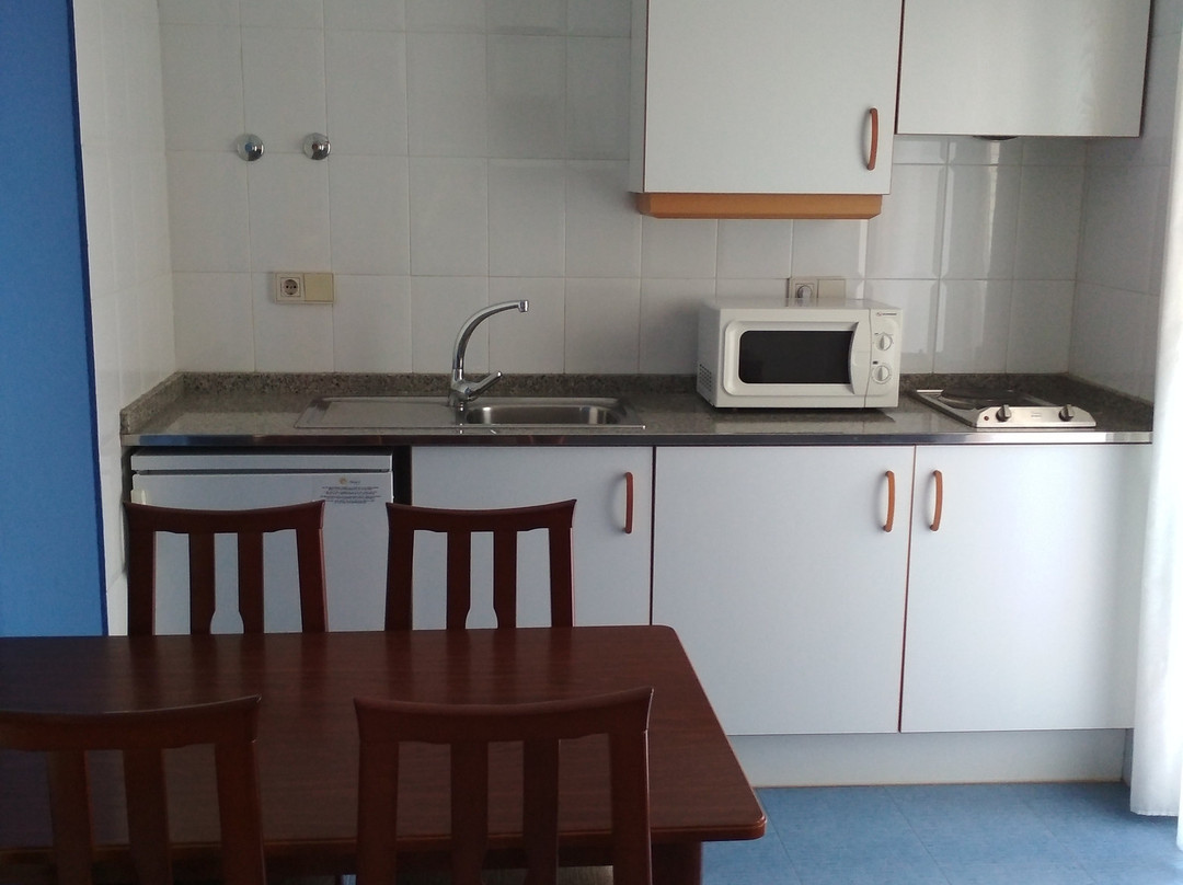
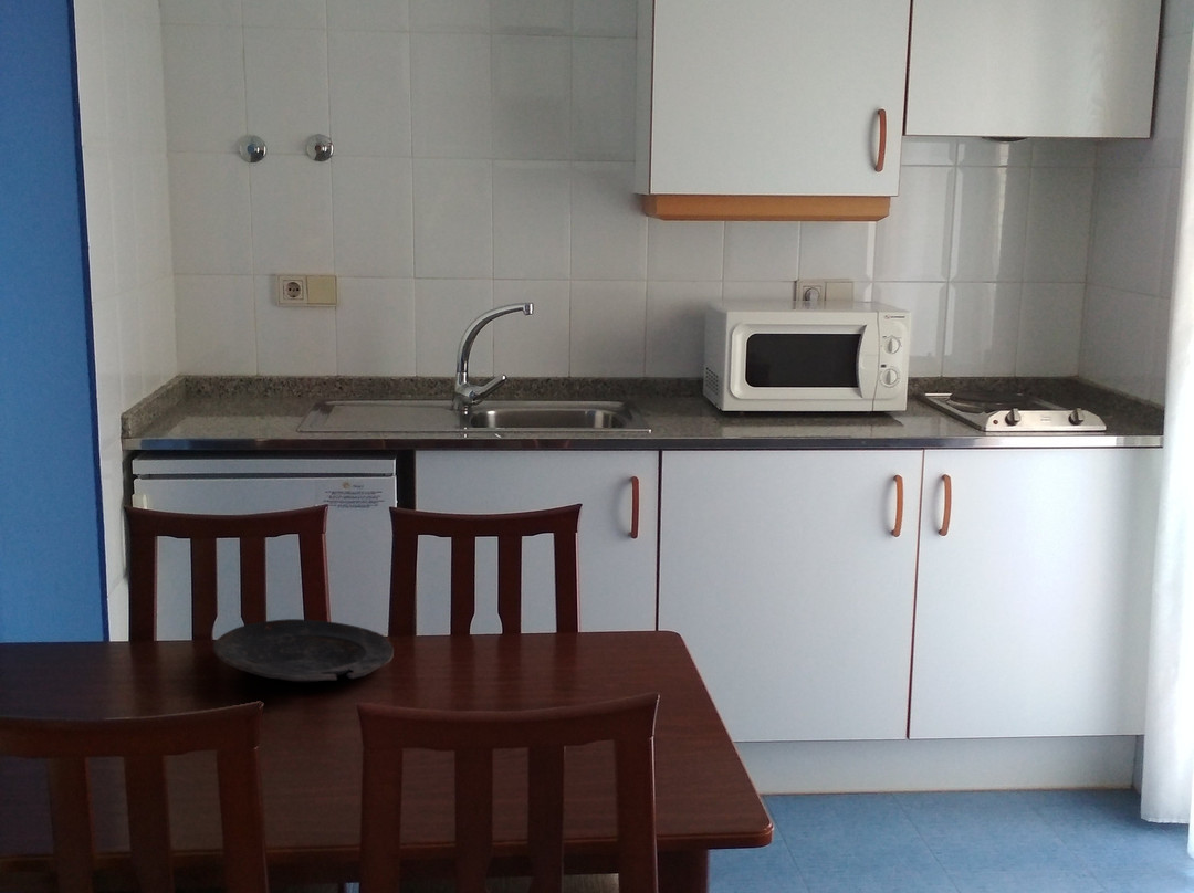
+ bowl [212,618,395,684]
